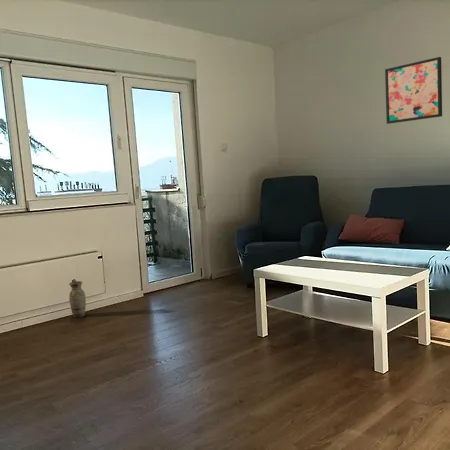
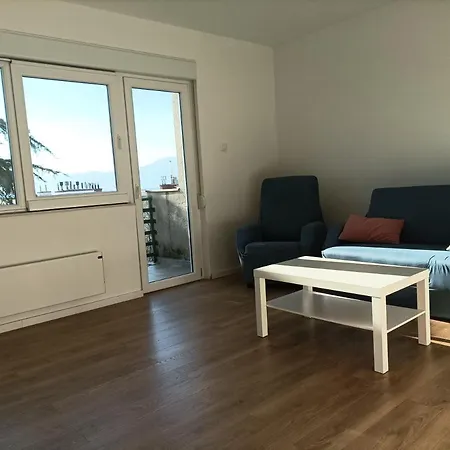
- wall art [384,56,443,125]
- ceramic jug [68,278,87,318]
